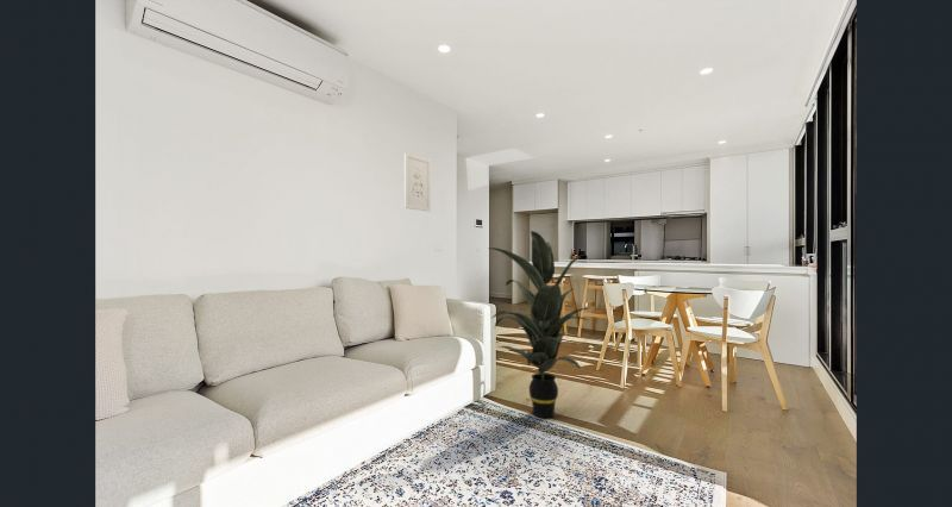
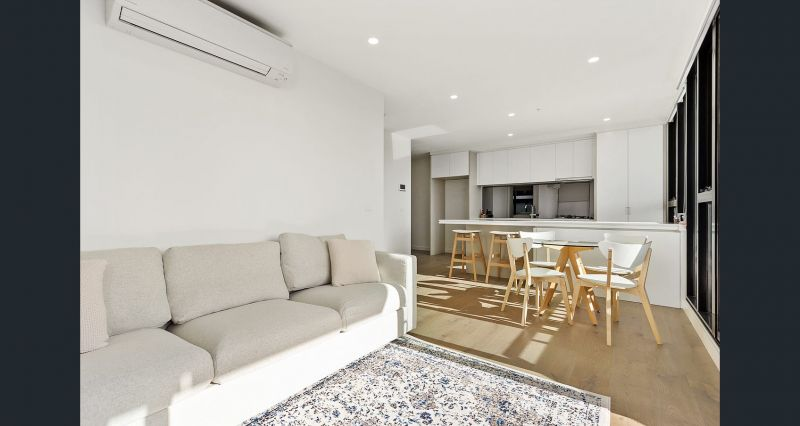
- wall art [403,152,432,213]
- indoor plant [489,230,589,419]
